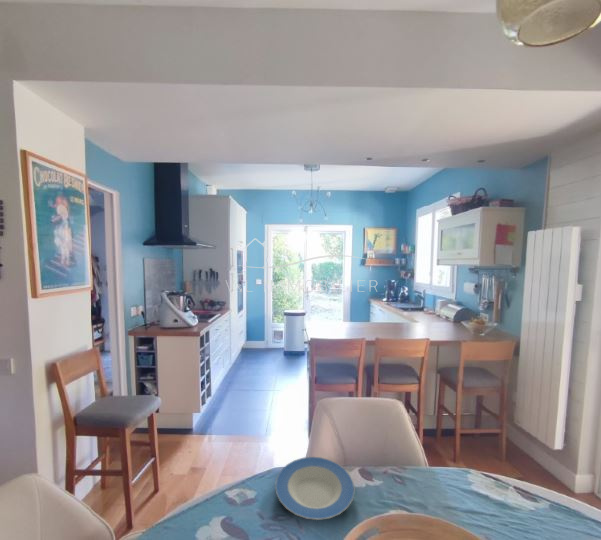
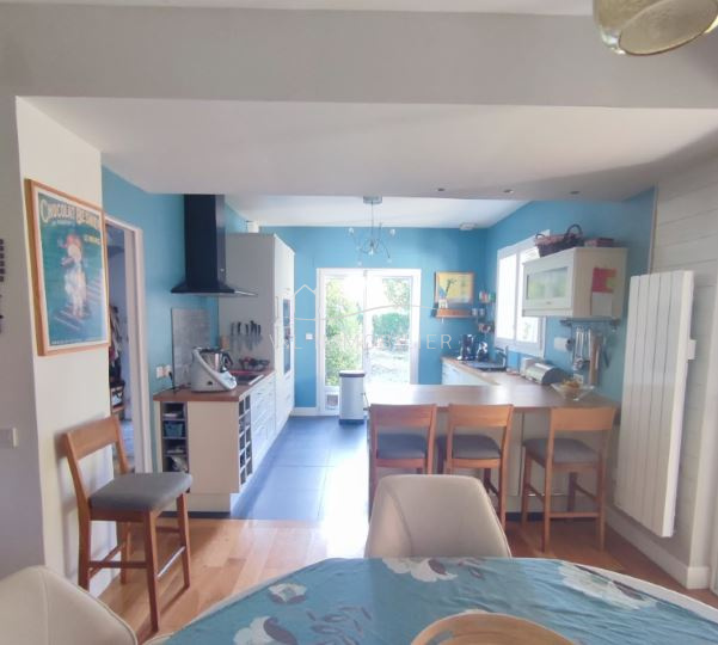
- plate [274,456,356,521]
